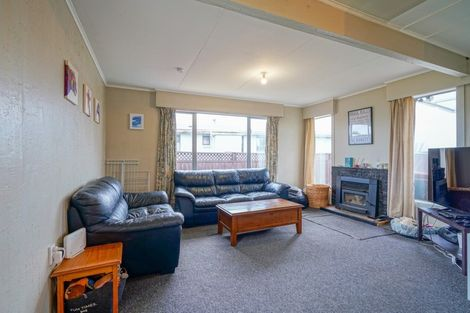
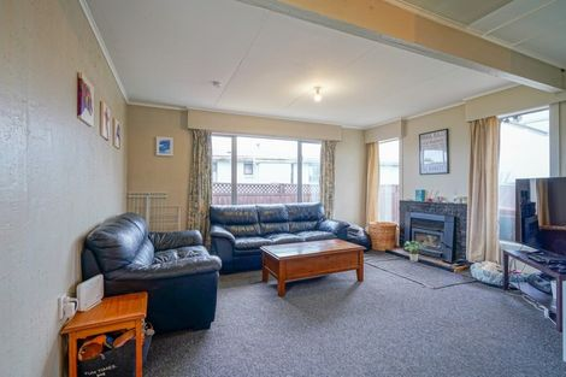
+ potted plant [403,240,428,263]
